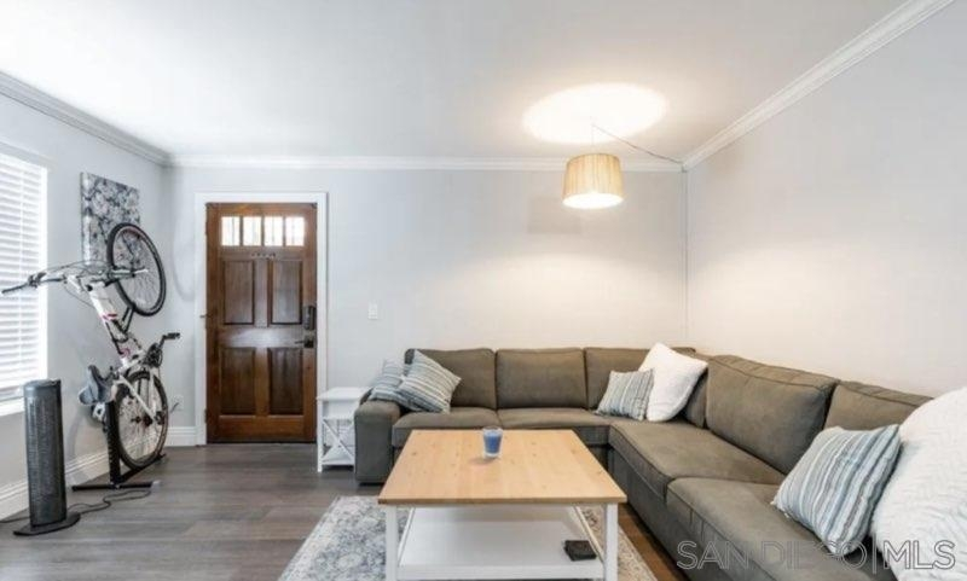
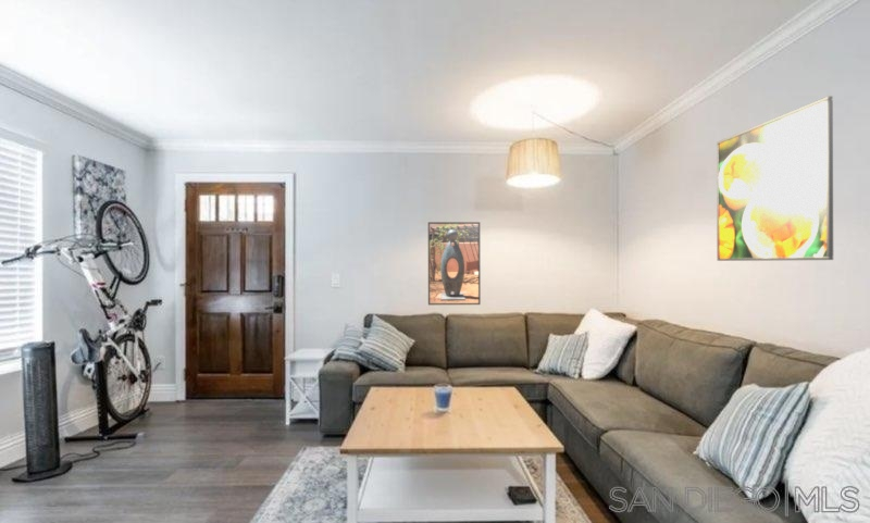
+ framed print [716,95,834,262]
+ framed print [427,221,482,306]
